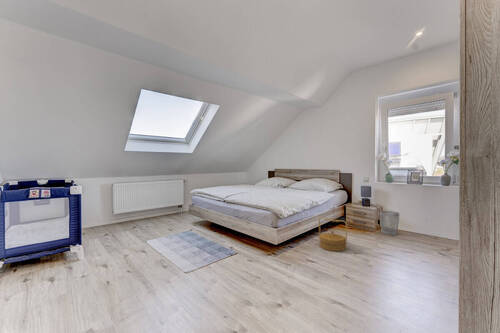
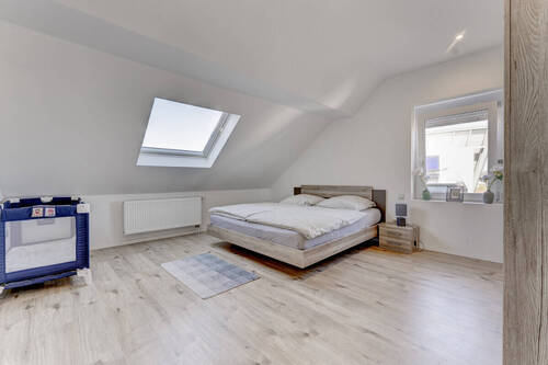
- basket [318,216,348,252]
- wastebasket [379,210,400,236]
